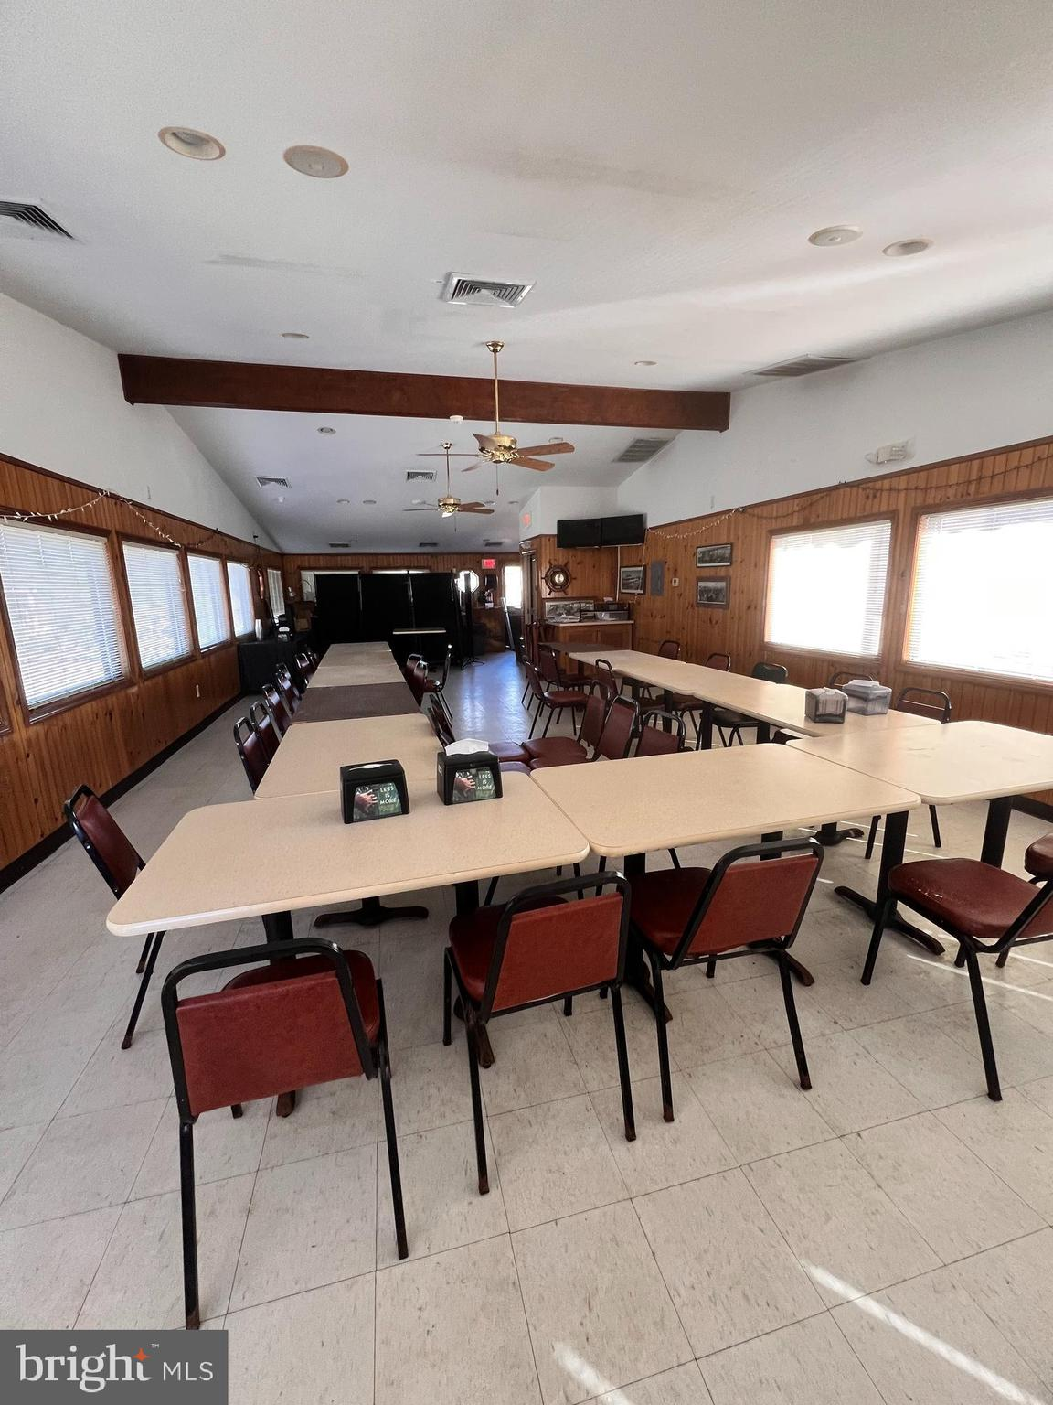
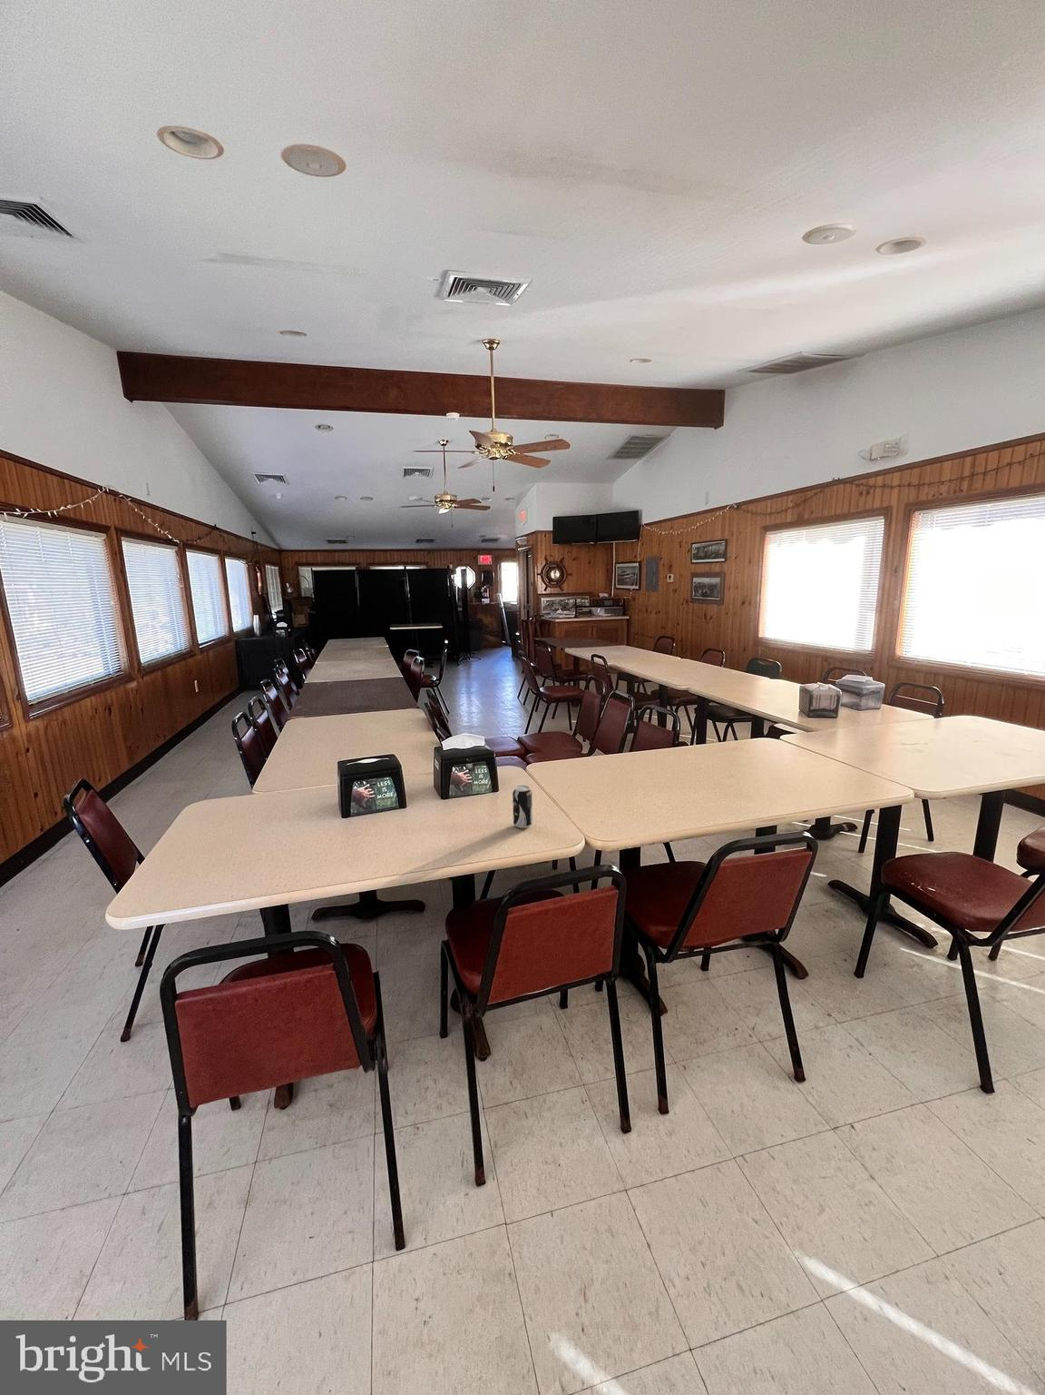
+ beverage can [512,784,533,829]
